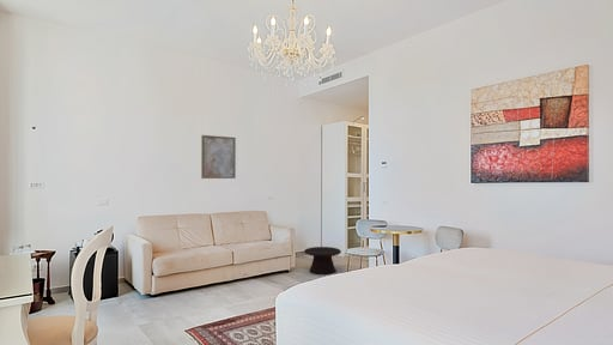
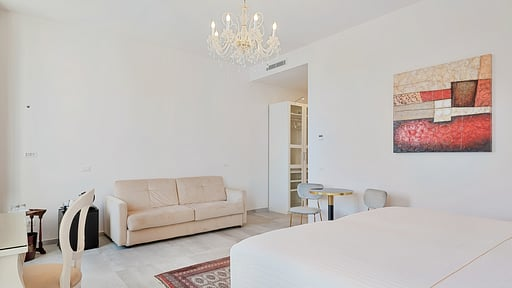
- side table [303,246,342,276]
- wall art [200,134,237,180]
